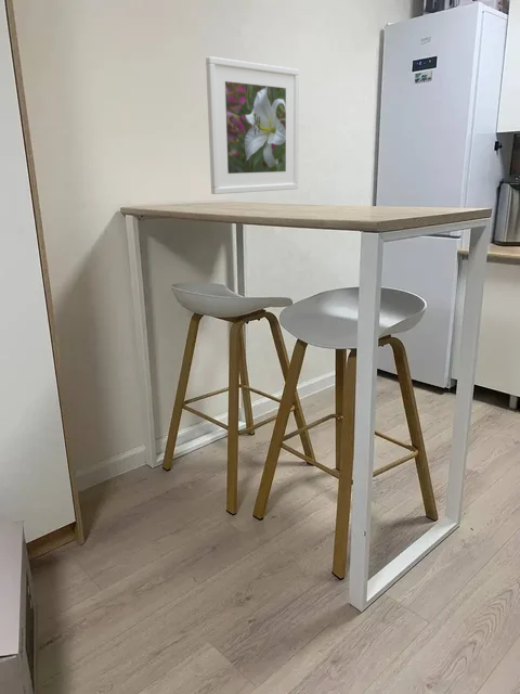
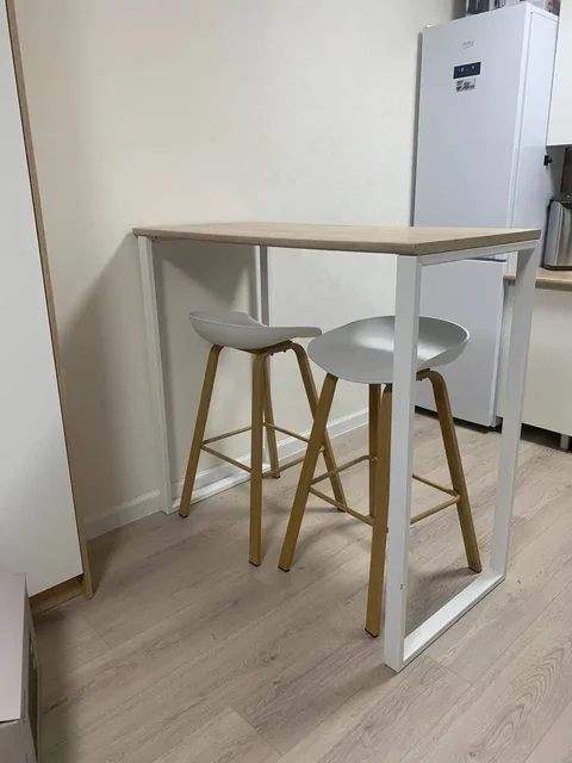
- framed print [205,55,300,195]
